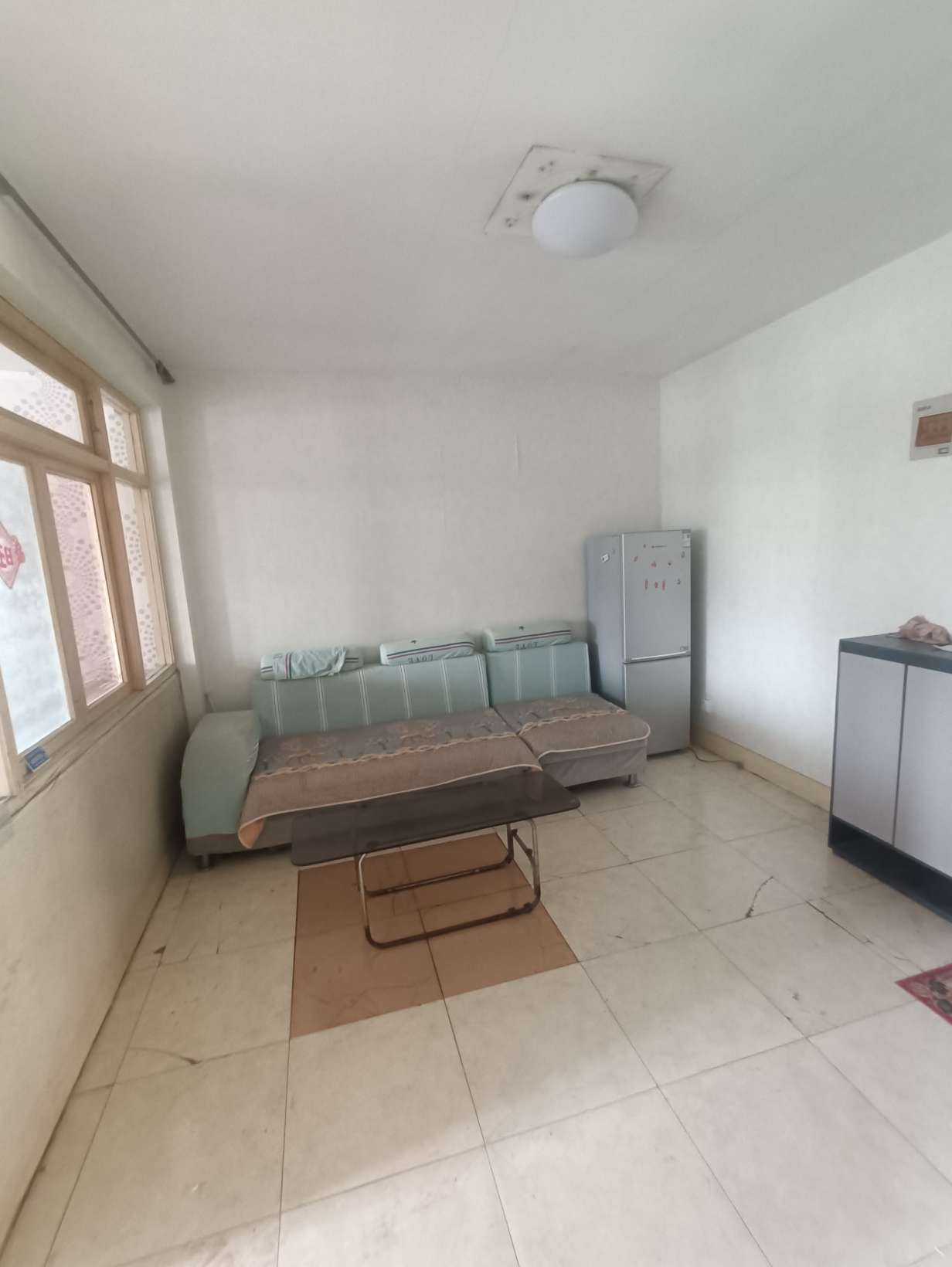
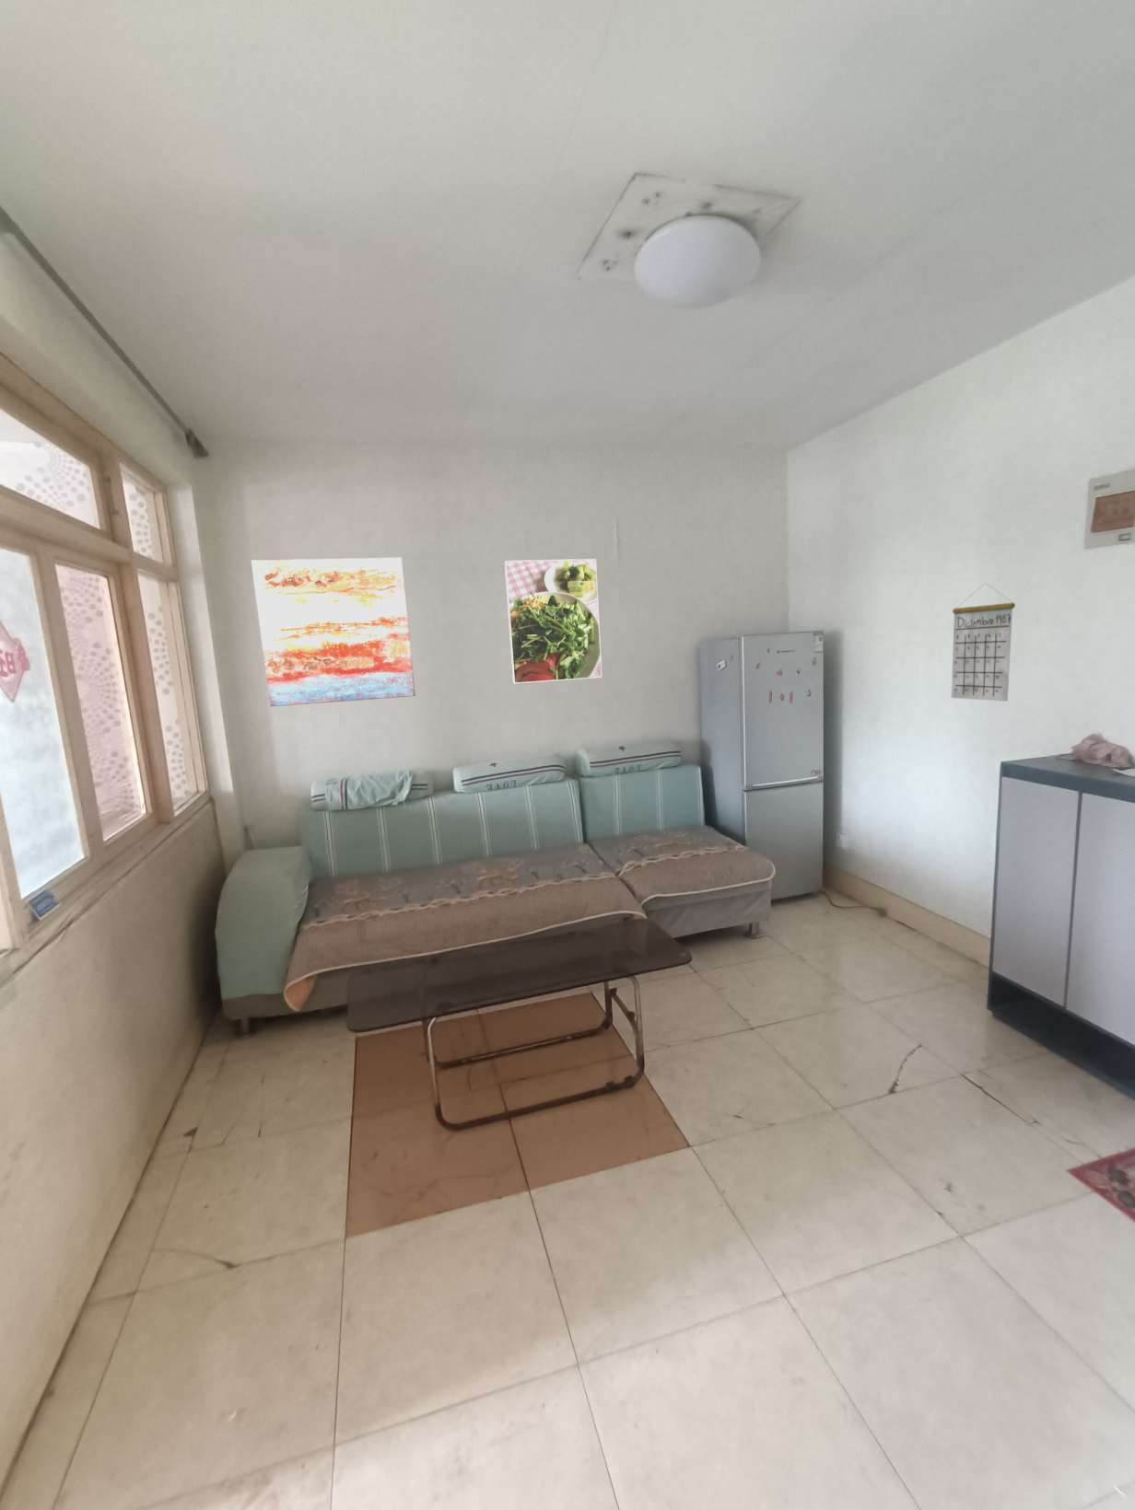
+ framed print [504,558,602,684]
+ calendar [950,583,1016,702]
+ wall art [250,557,416,707]
